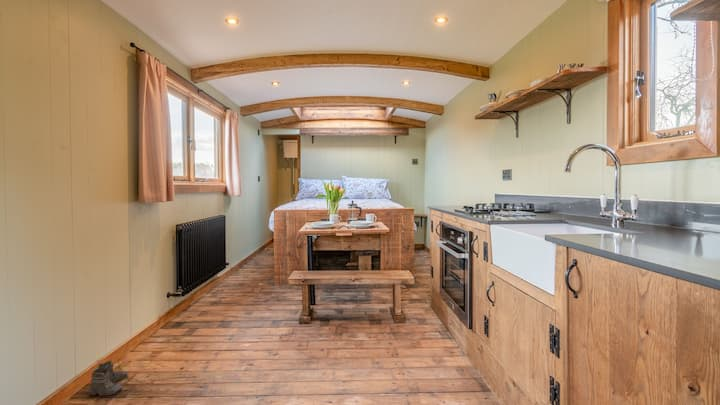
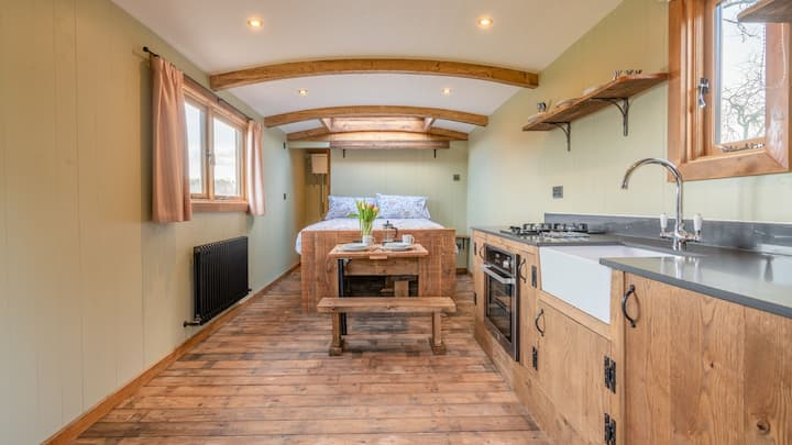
- boots [88,360,129,400]
